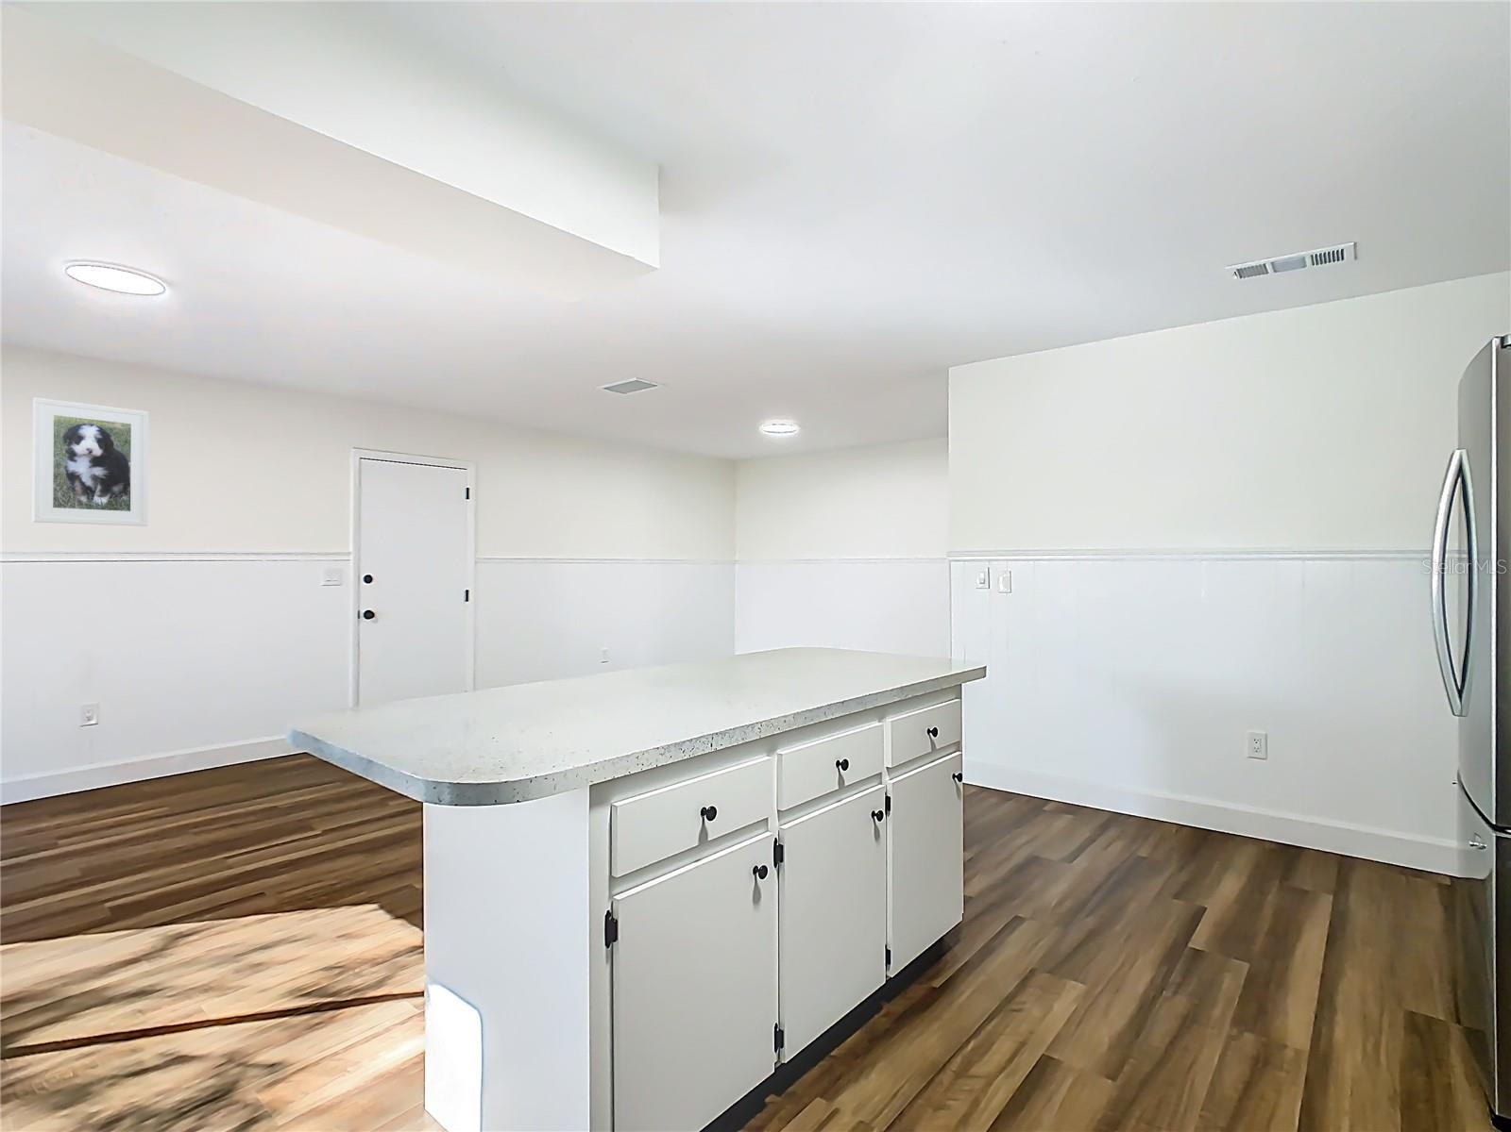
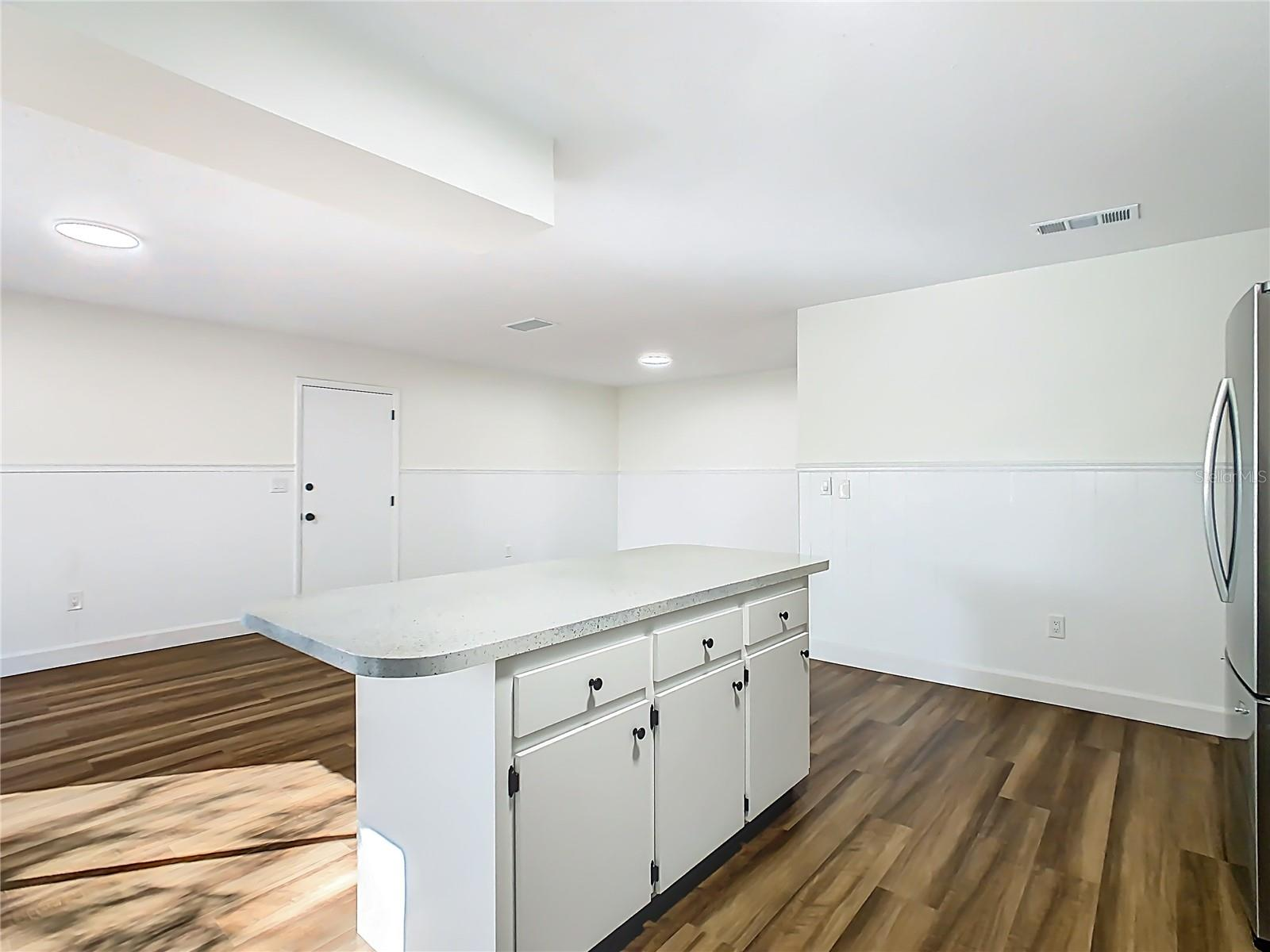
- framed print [32,397,149,527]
